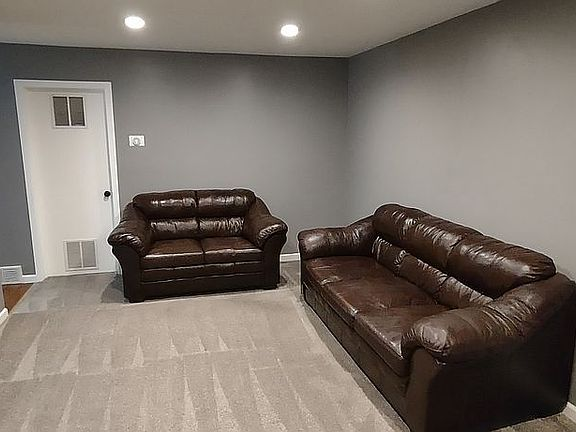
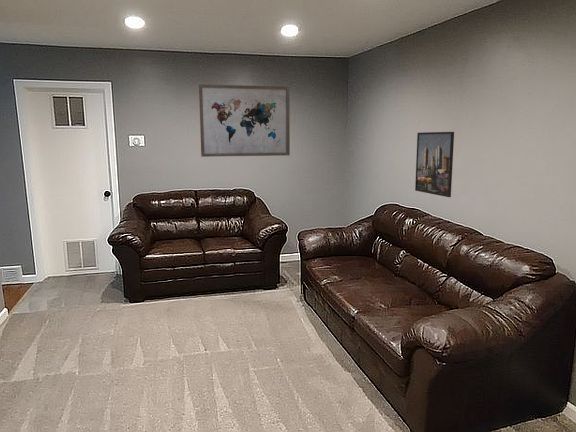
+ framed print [414,131,455,198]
+ wall art [198,83,291,158]
